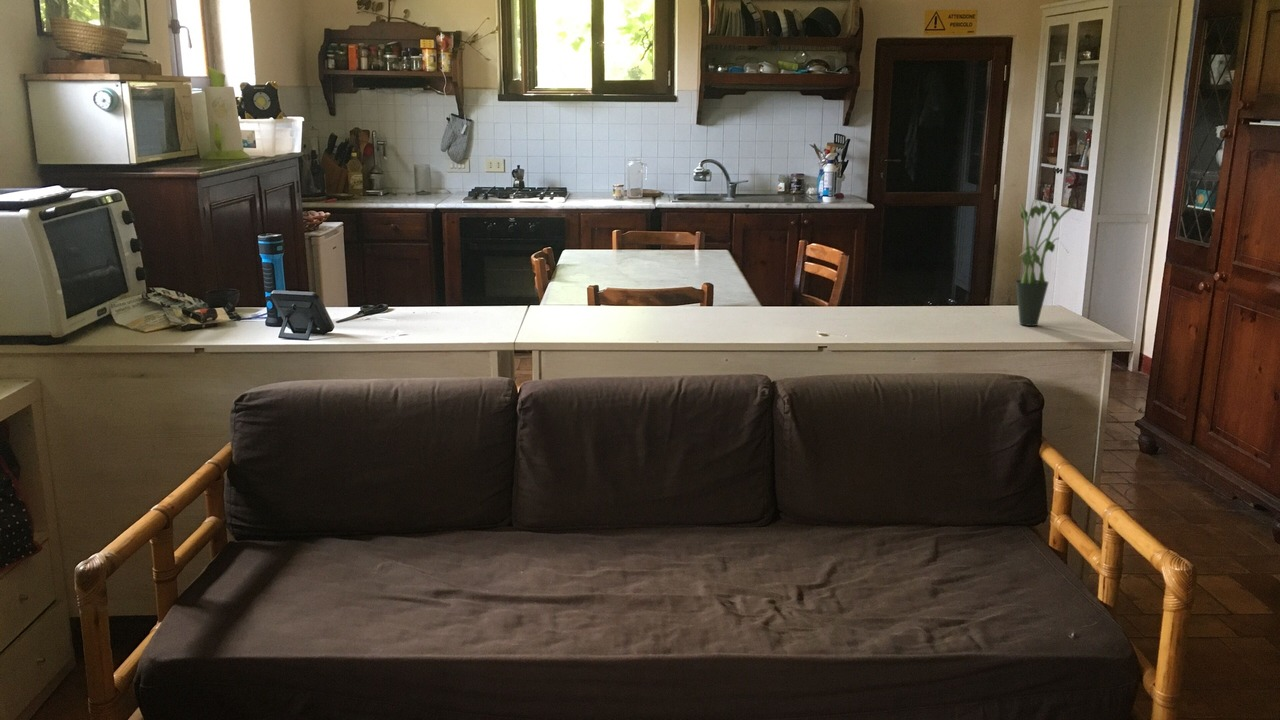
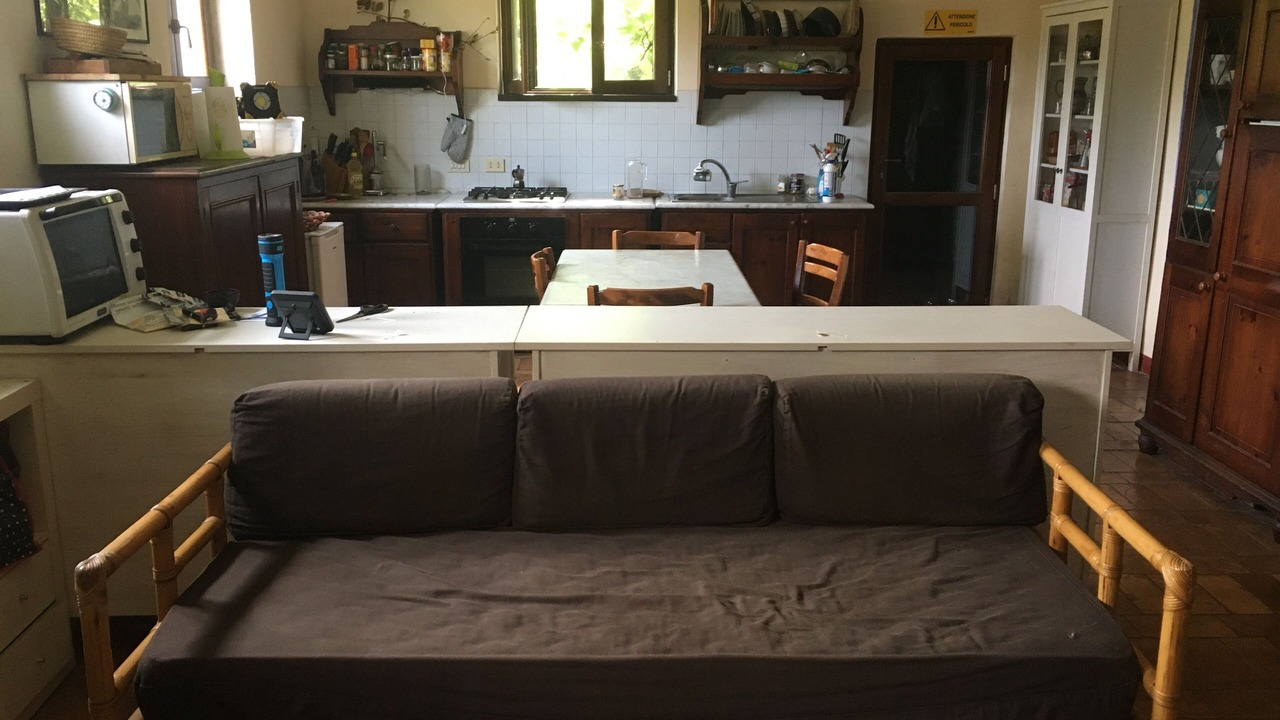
- potted plant [1015,197,1080,327]
